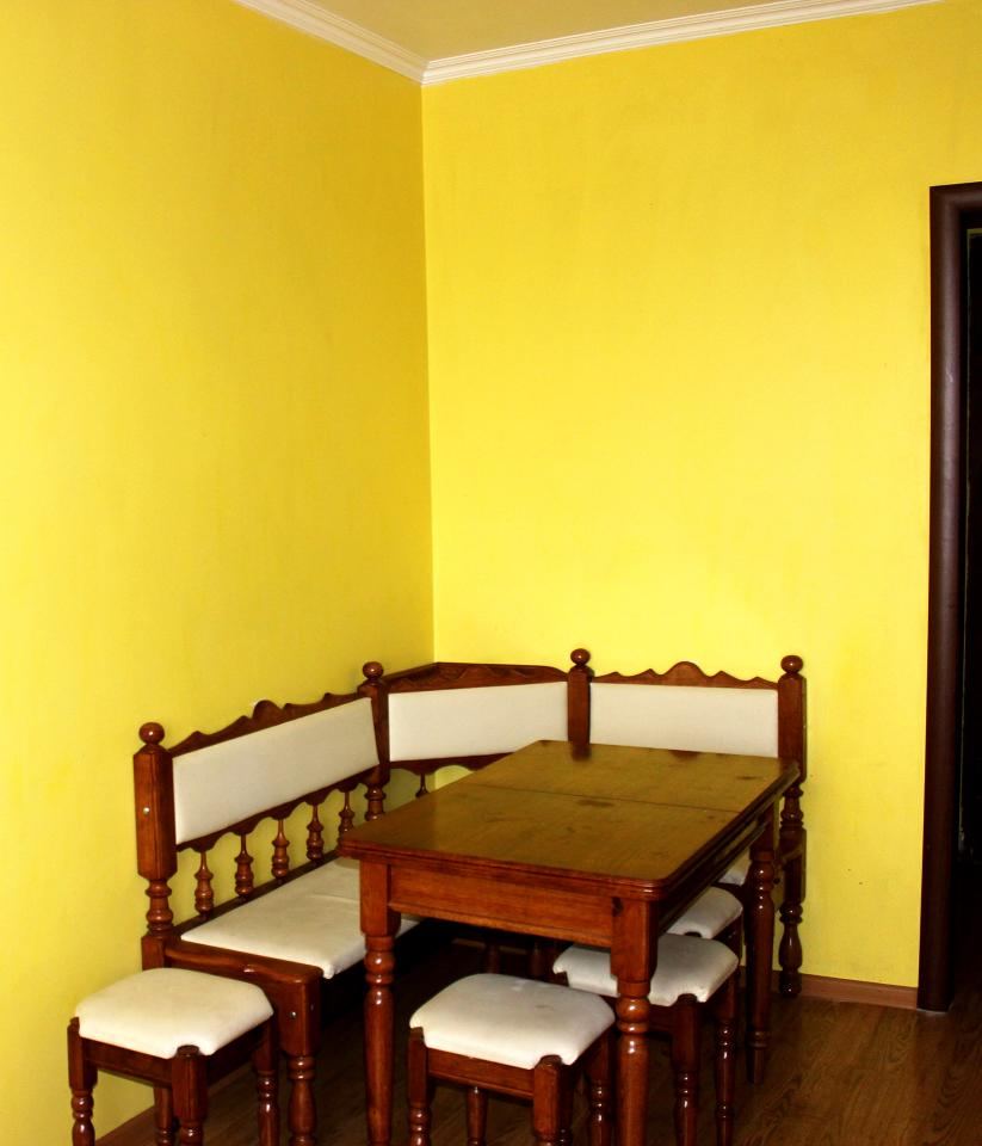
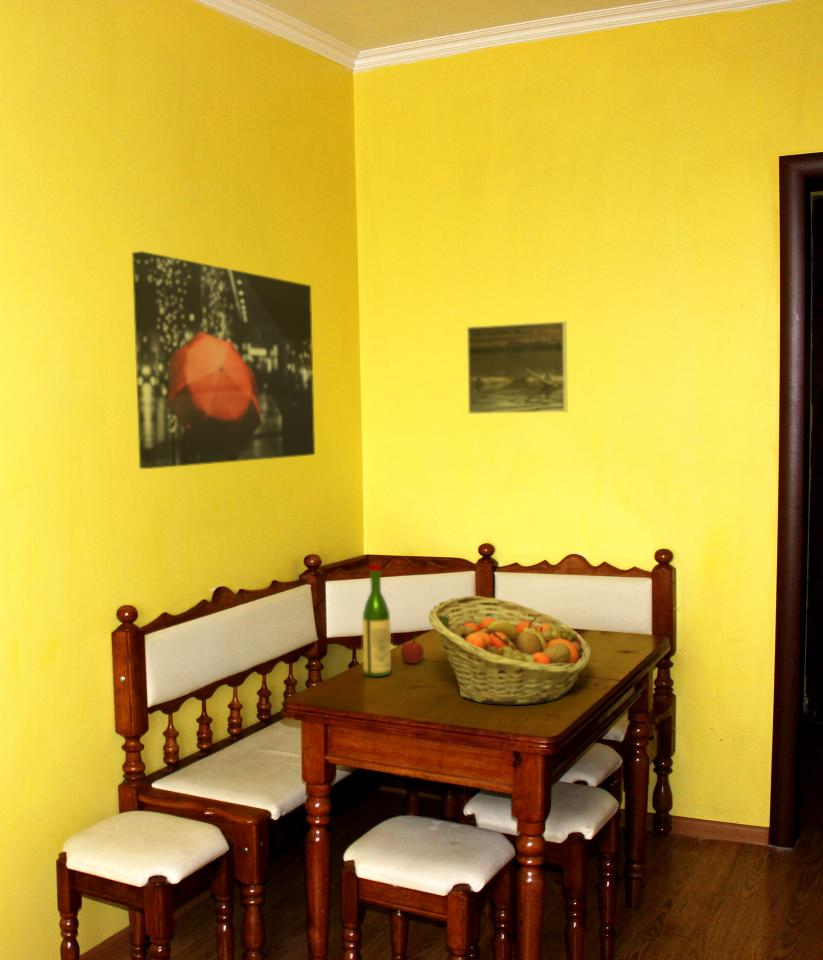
+ apple [400,634,425,665]
+ wine bottle [362,563,392,678]
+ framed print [466,320,568,415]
+ fruit basket [427,595,592,706]
+ wall art [131,250,316,470]
